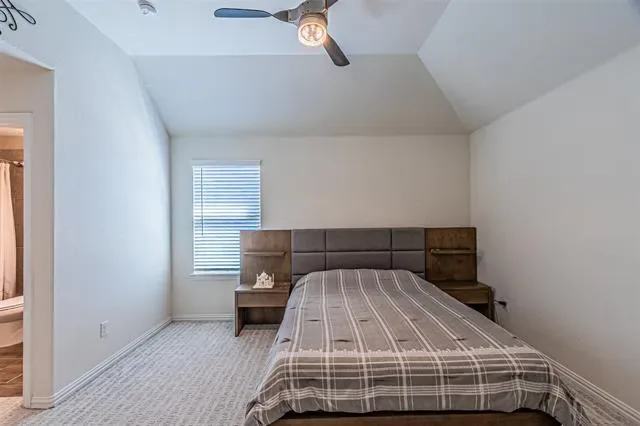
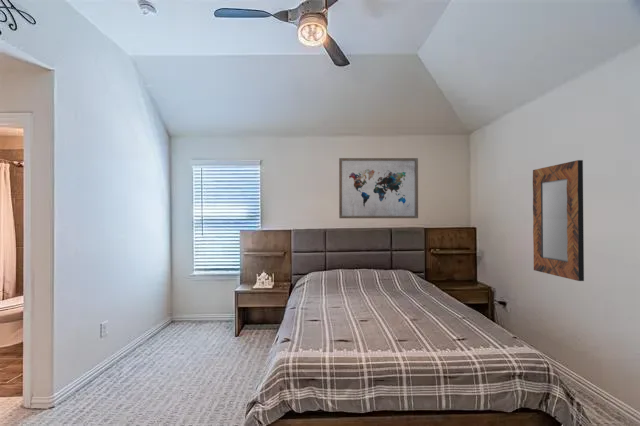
+ wall art [338,157,419,219]
+ home mirror [532,159,585,282]
